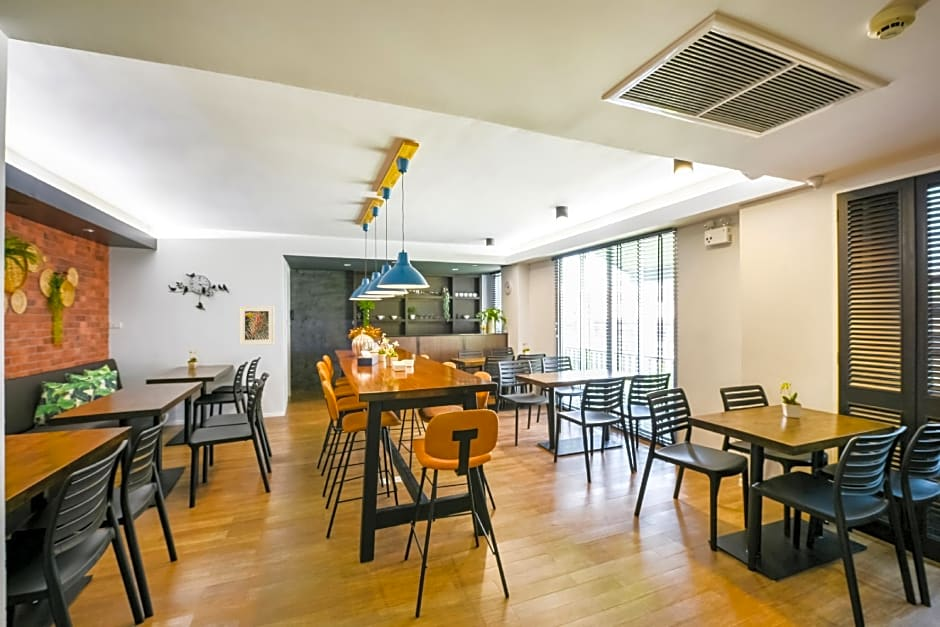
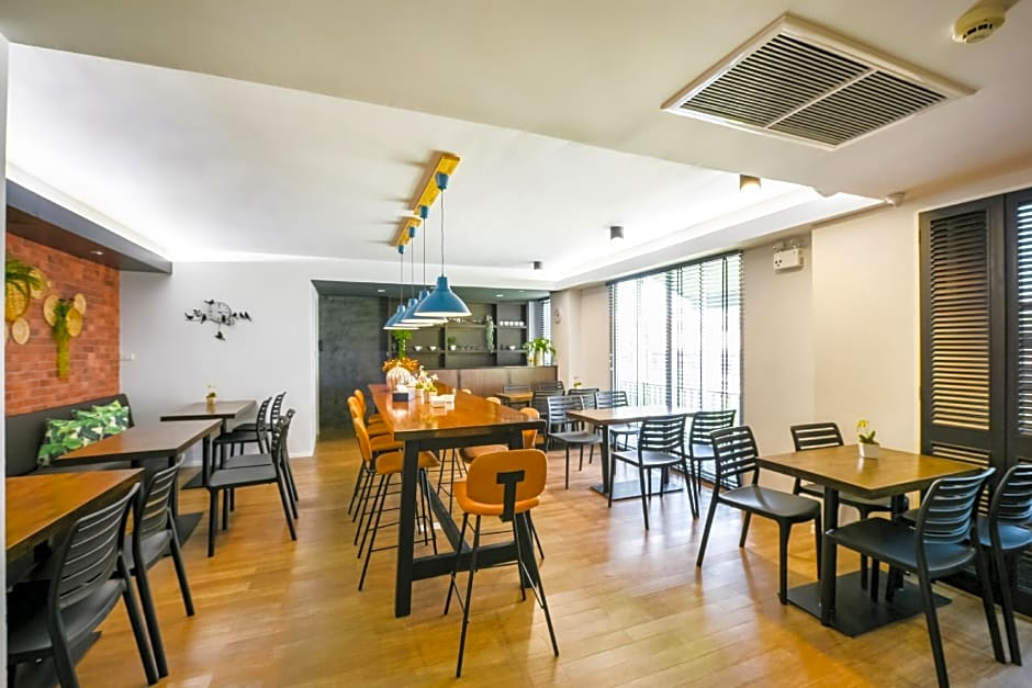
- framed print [238,305,275,346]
